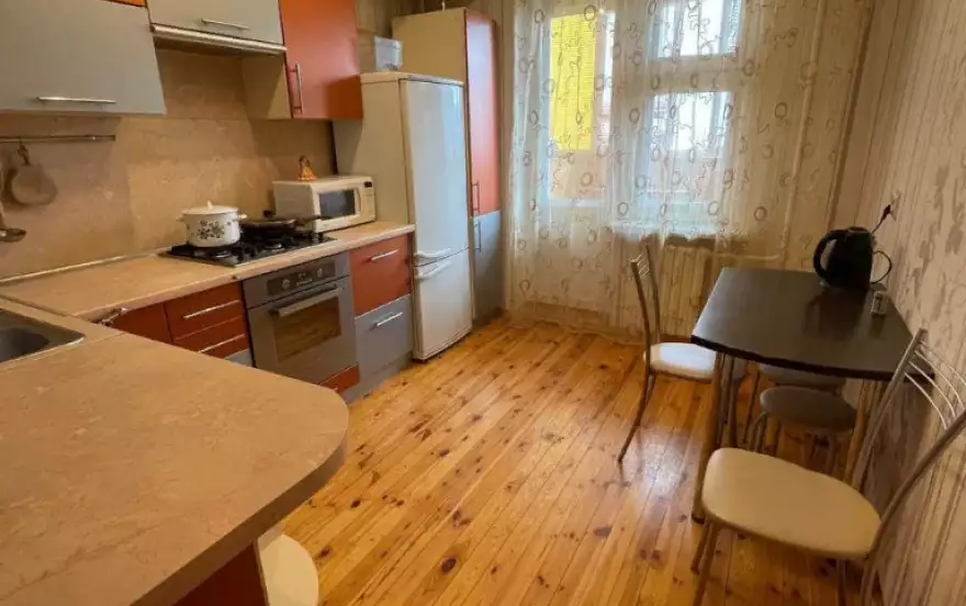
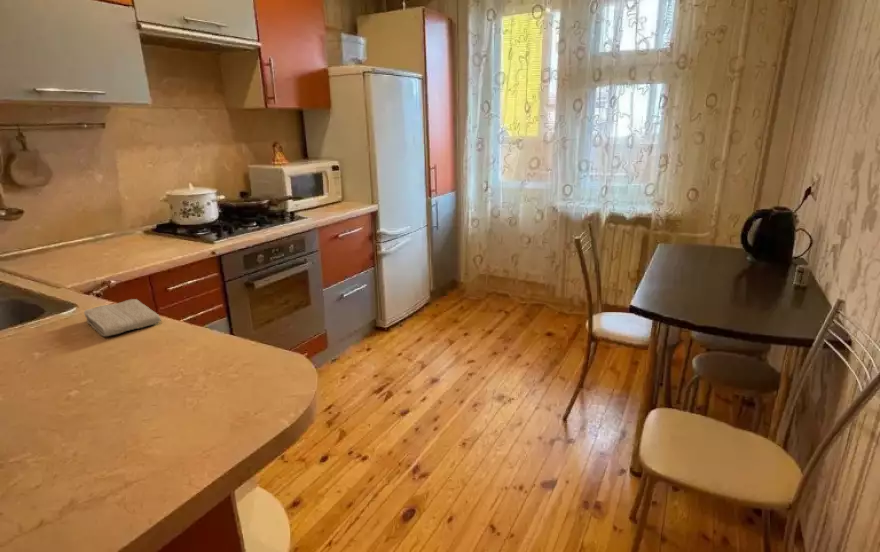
+ washcloth [83,298,162,337]
